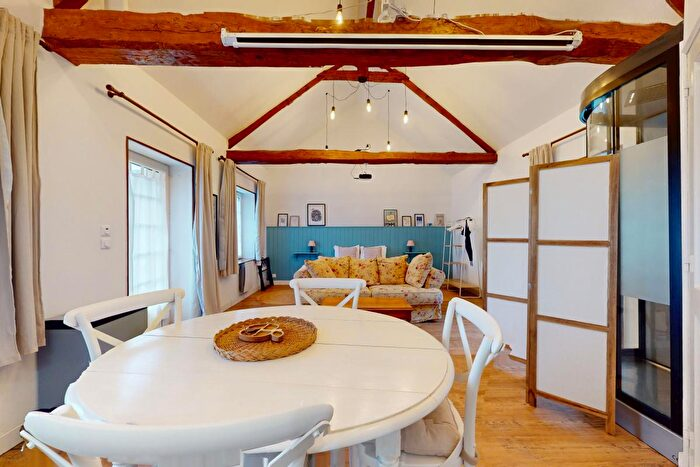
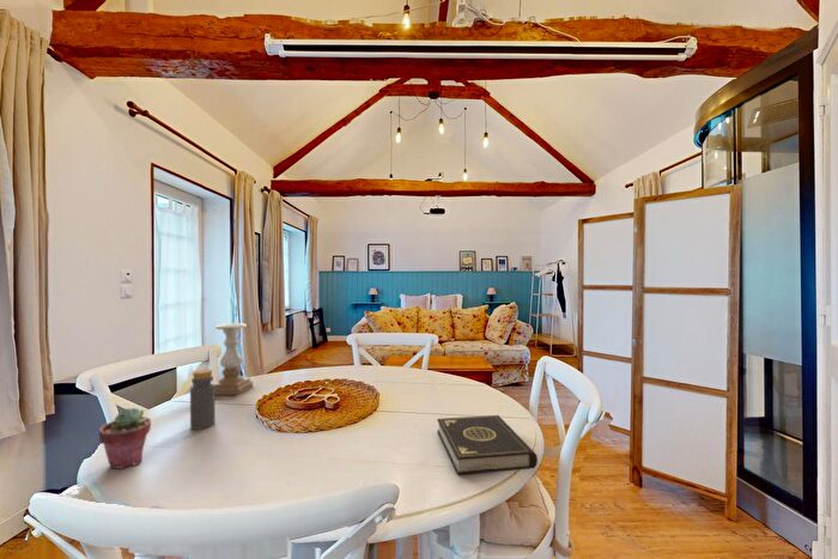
+ bottle [189,369,217,431]
+ potted succulent [98,407,152,469]
+ candle holder [212,322,254,396]
+ book [436,414,539,476]
